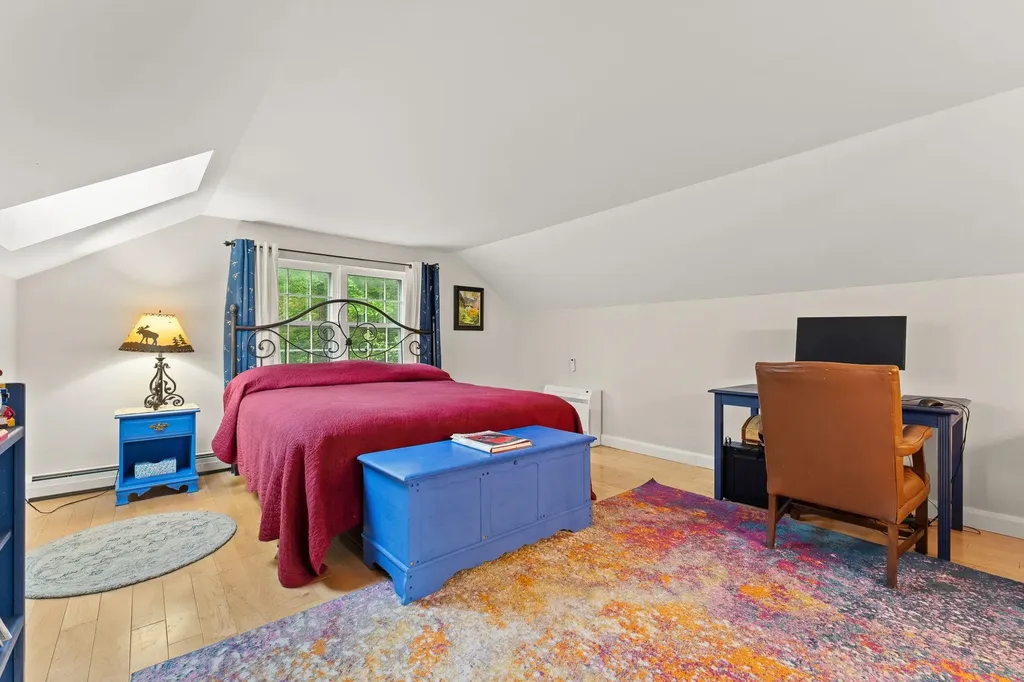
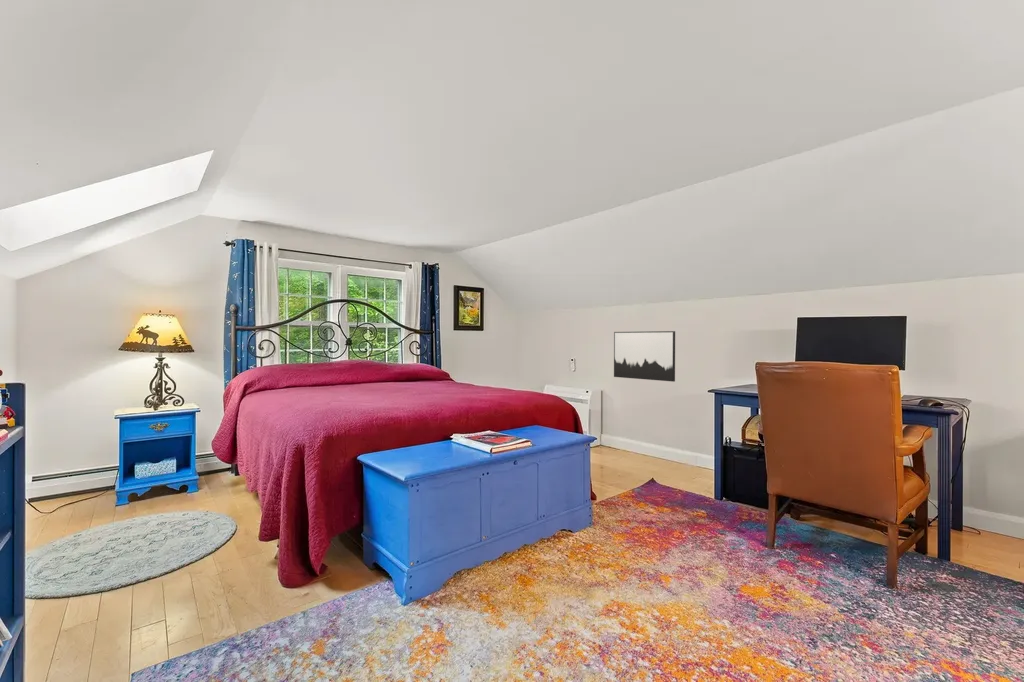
+ wall art [613,330,676,383]
